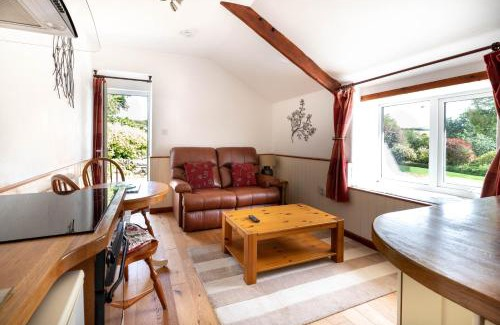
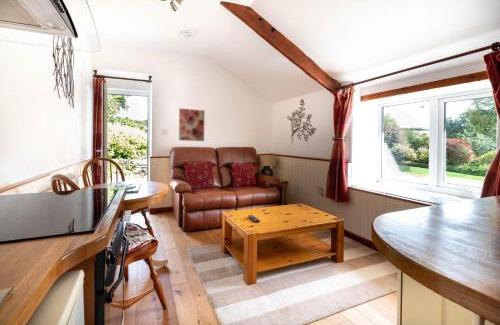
+ wall art [178,107,206,142]
